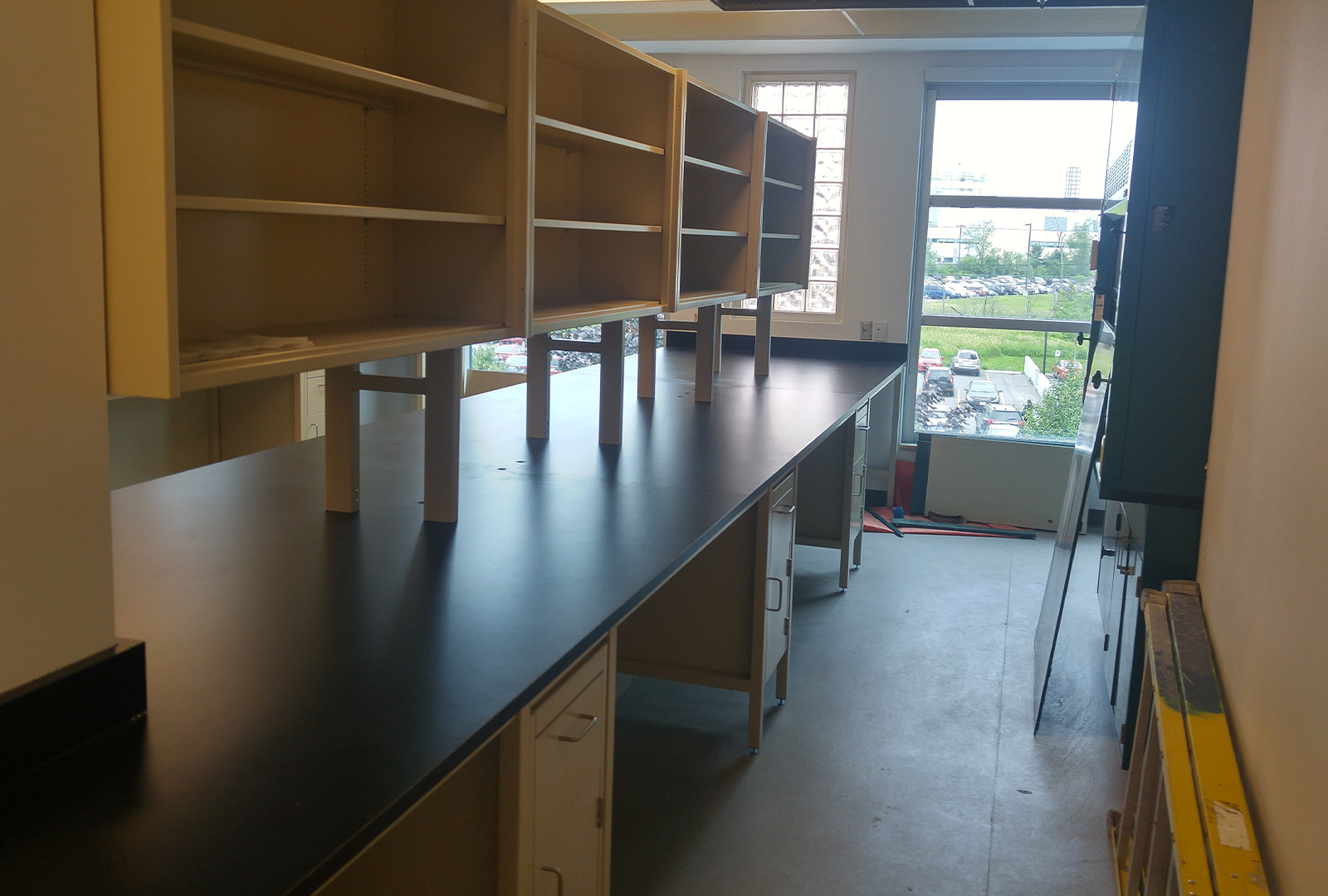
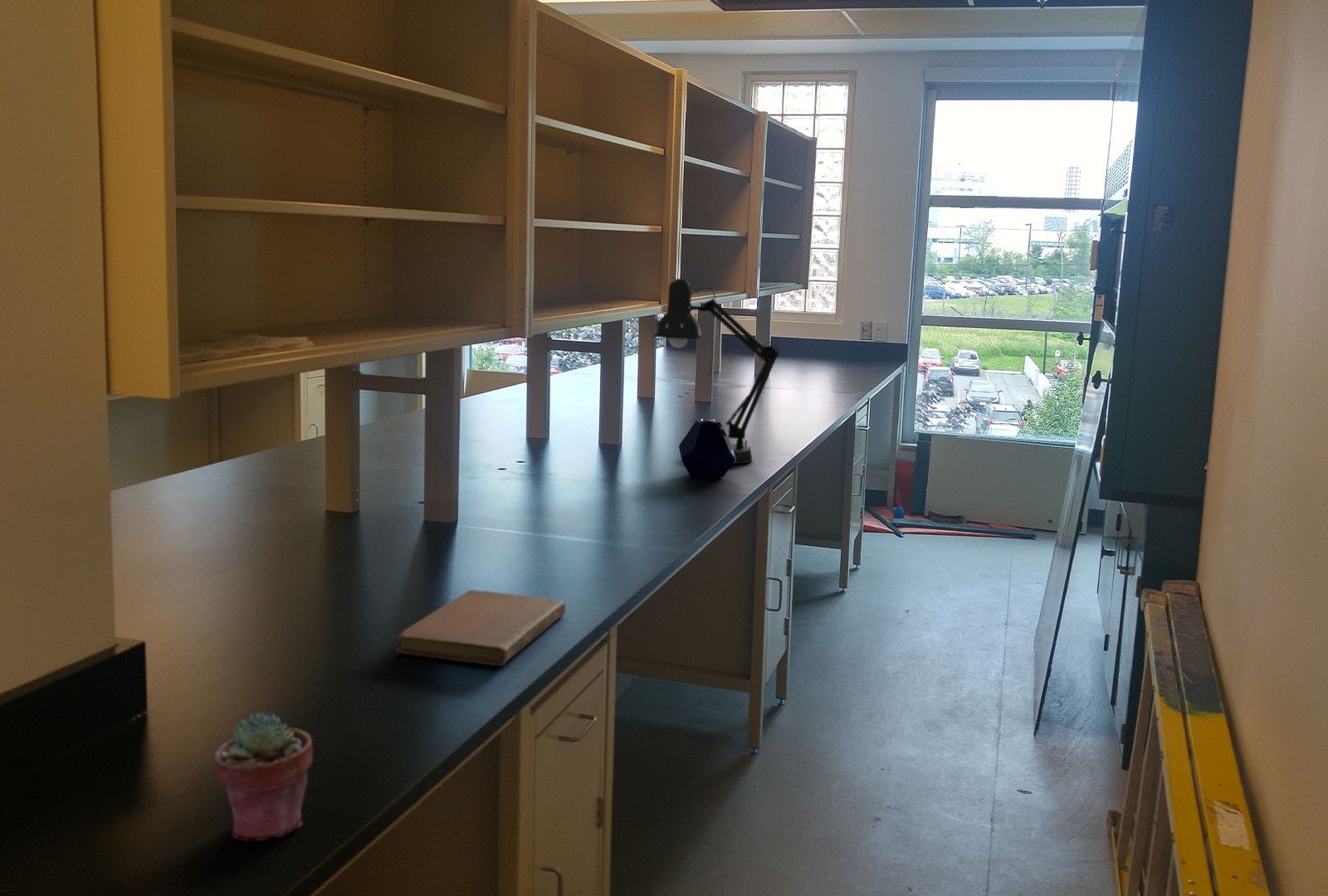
+ potted succulent [213,712,314,842]
+ desk lamp [653,278,780,465]
+ notebook [395,589,566,667]
+ speaker [678,418,735,480]
